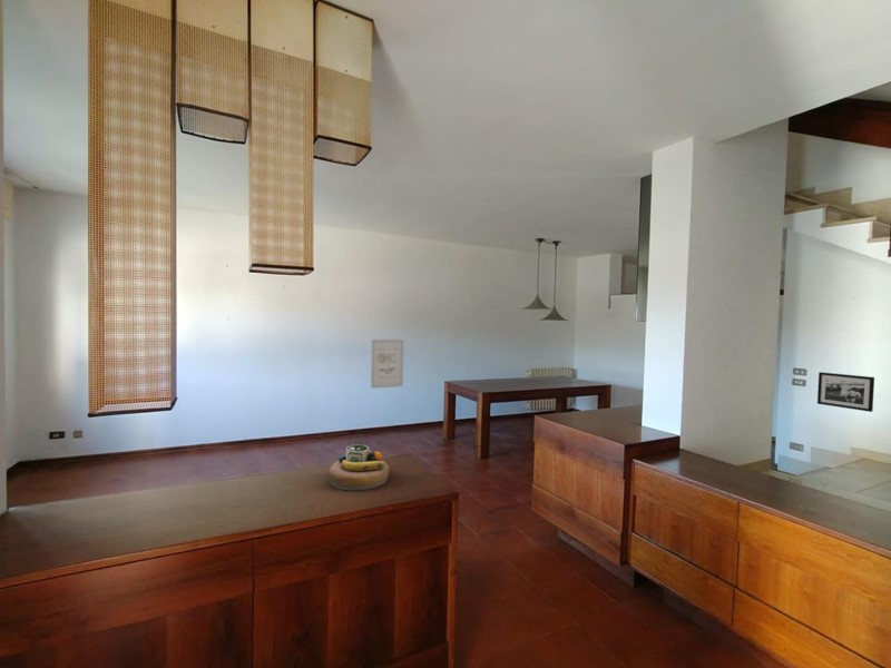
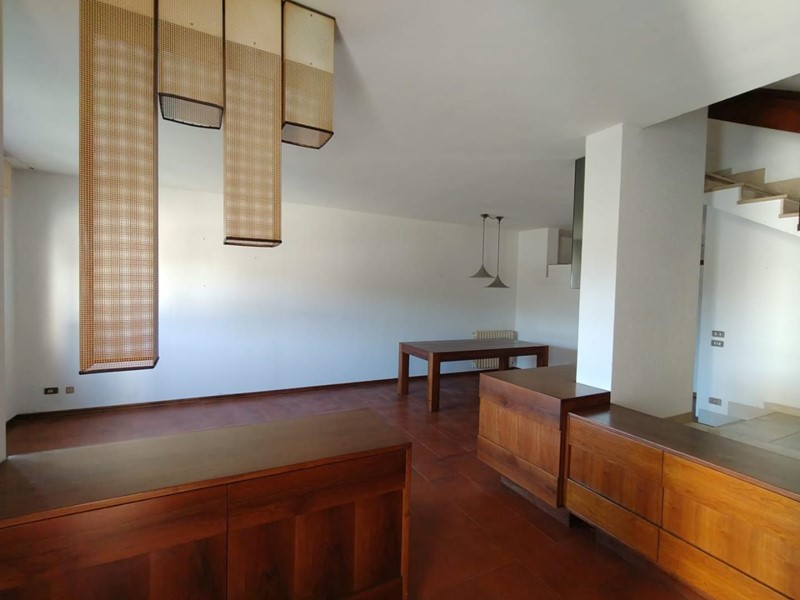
- wall art [370,338,404,390]
- picture frame [816,371,875,413]
- decorative bowl [327,441,390,492]
